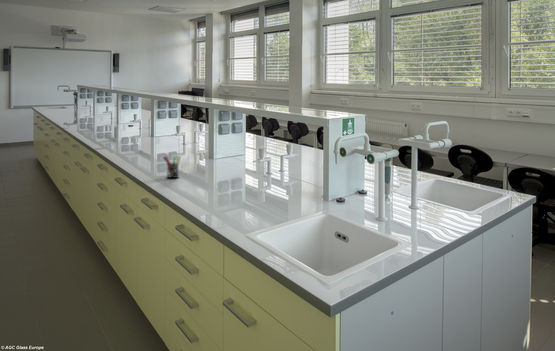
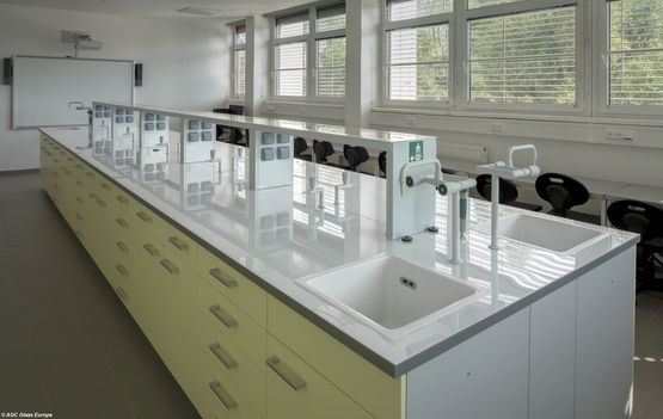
- pen holder [163,153,182,179]
